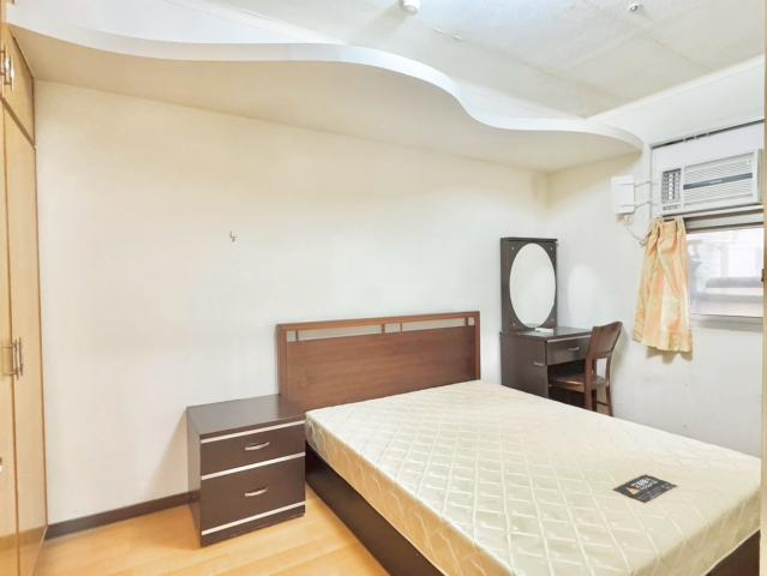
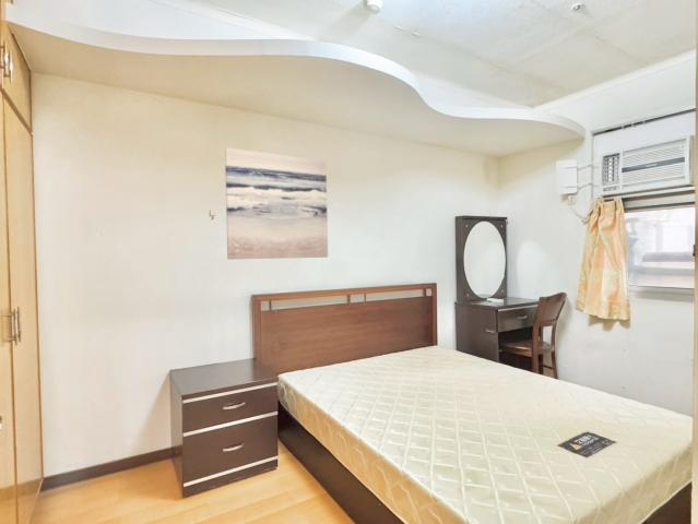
+ wall art [224,146,329,260]
